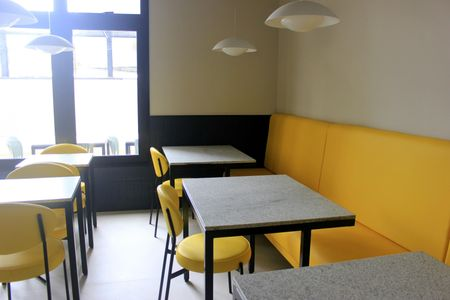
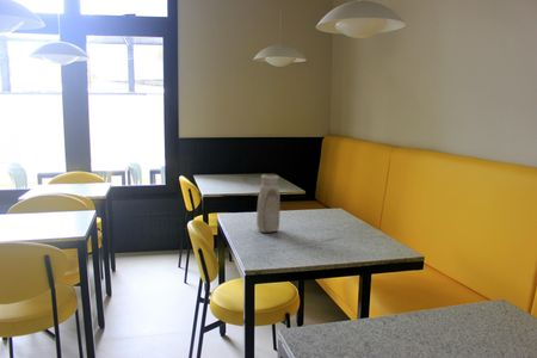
+ vase [255,173,280,233]
